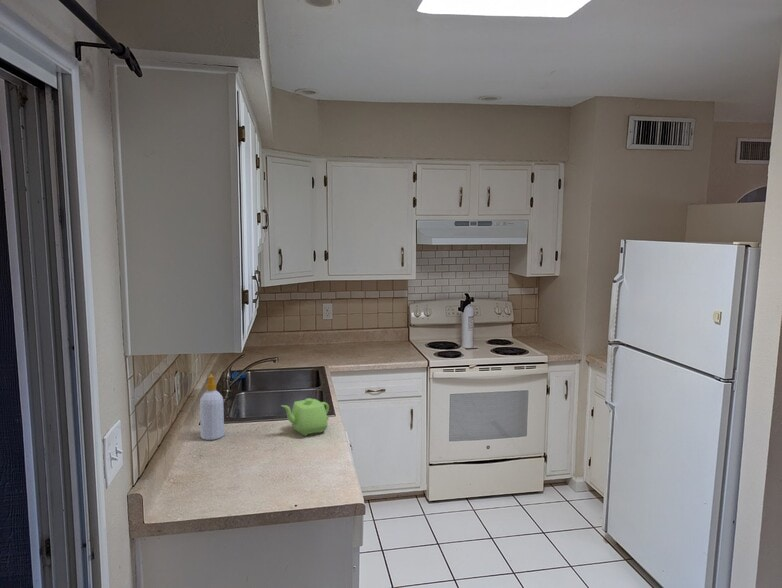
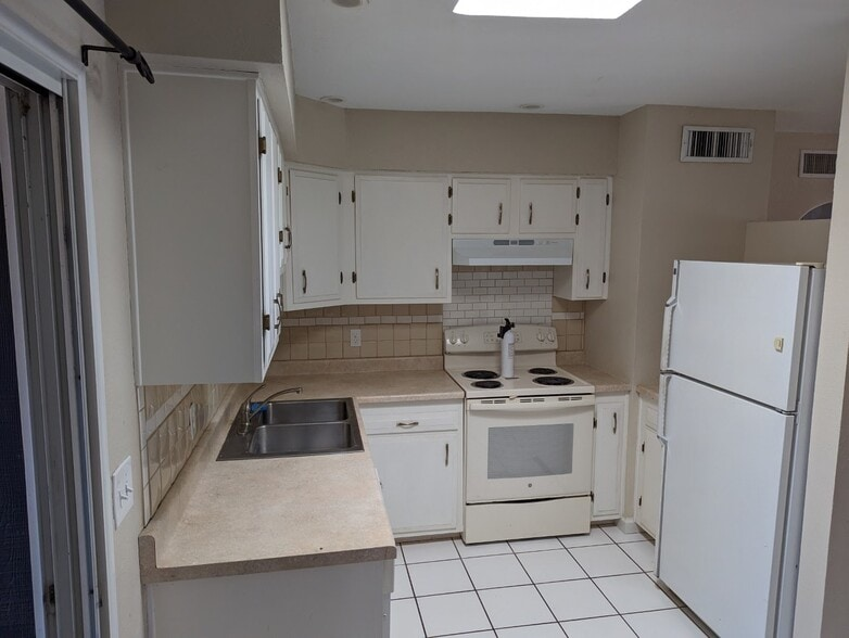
- teapot [280,397,330,437]
- soap bottle [199,373,225,441]
